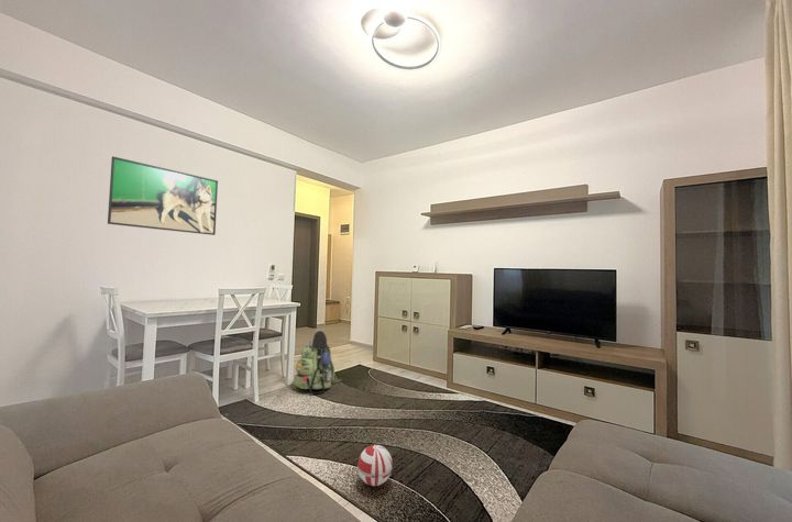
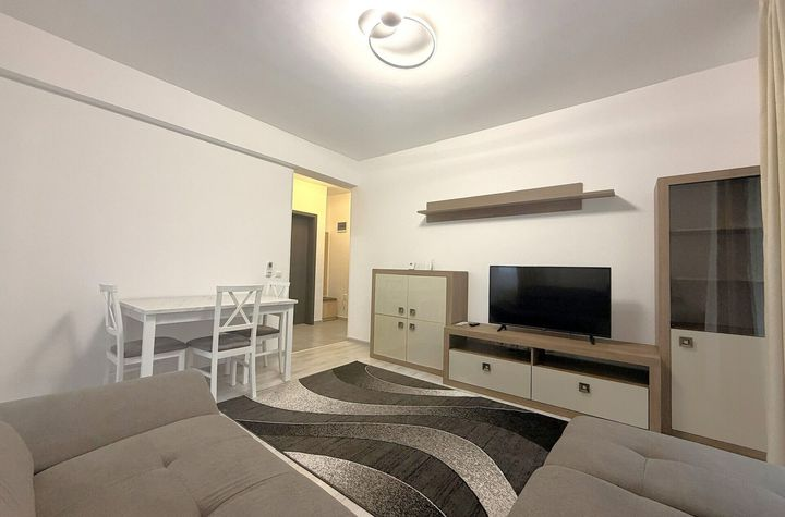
- backpack [293,329,342,395]
- ball [356,444,394,487]
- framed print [107,155,219,236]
